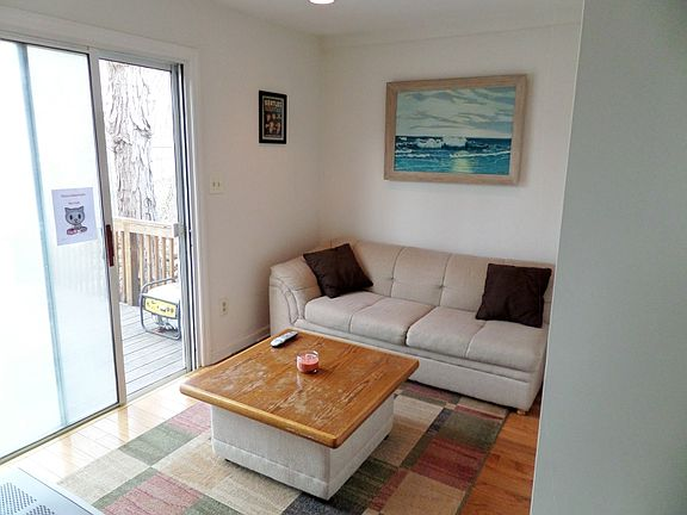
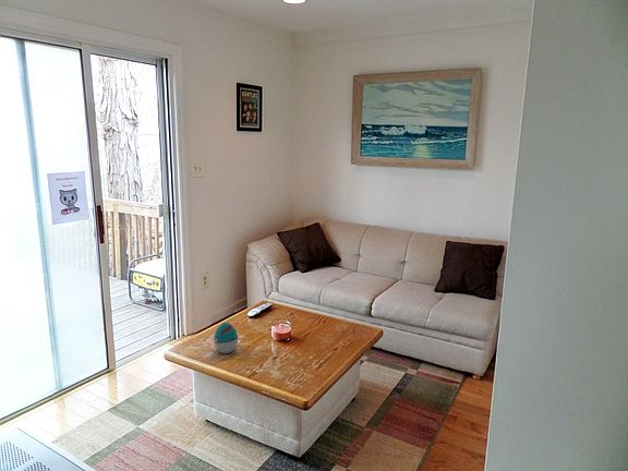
+ decorative egg [213,322,239,354]
